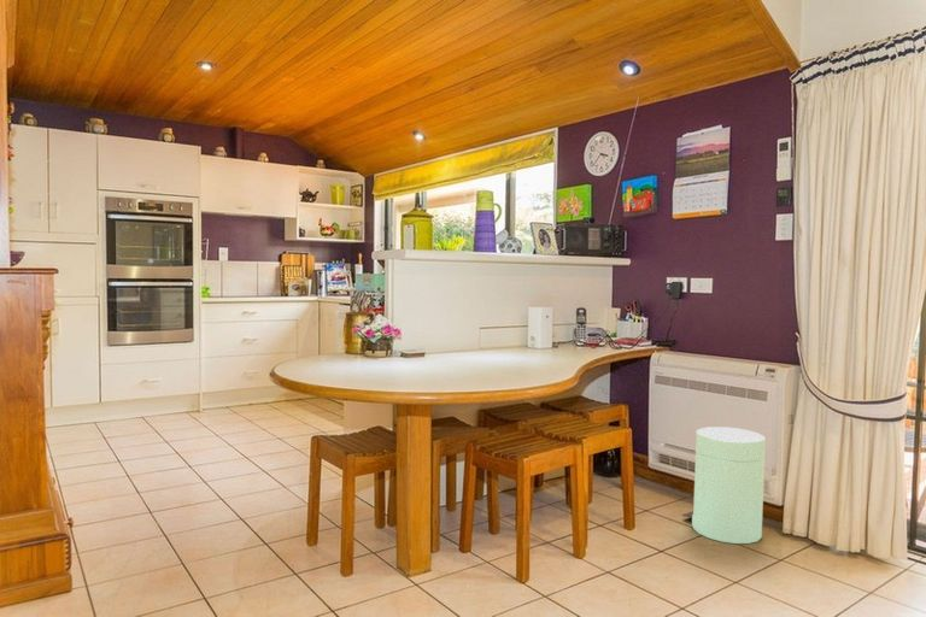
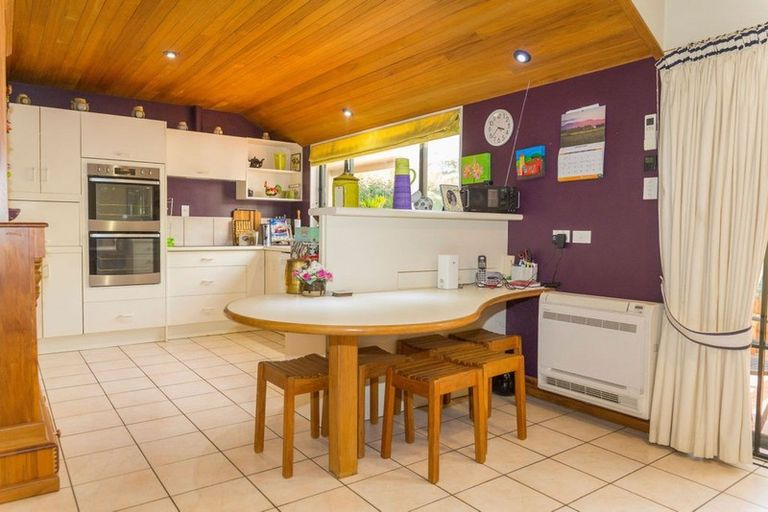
- trash can [681,425,767,545]
